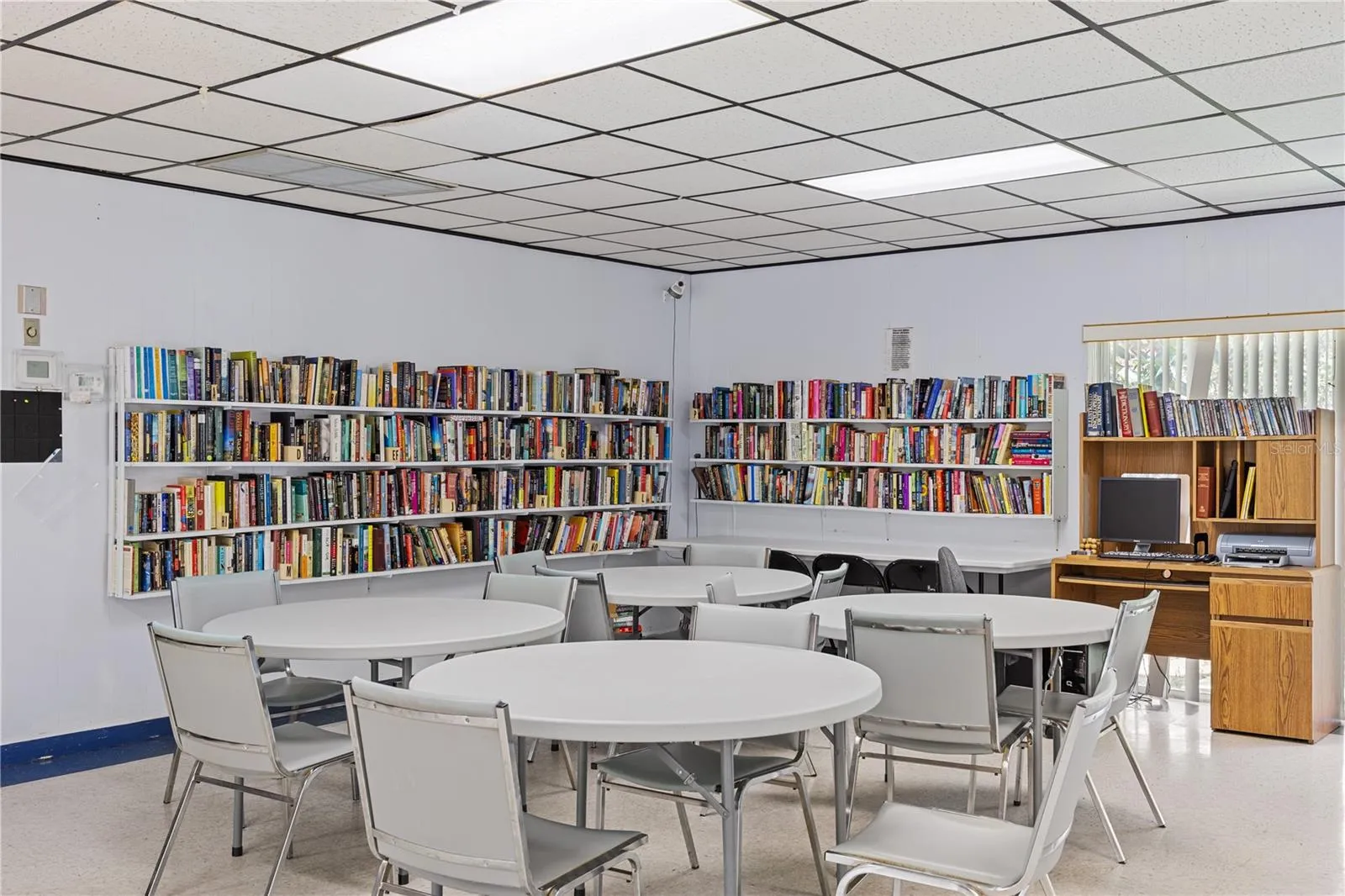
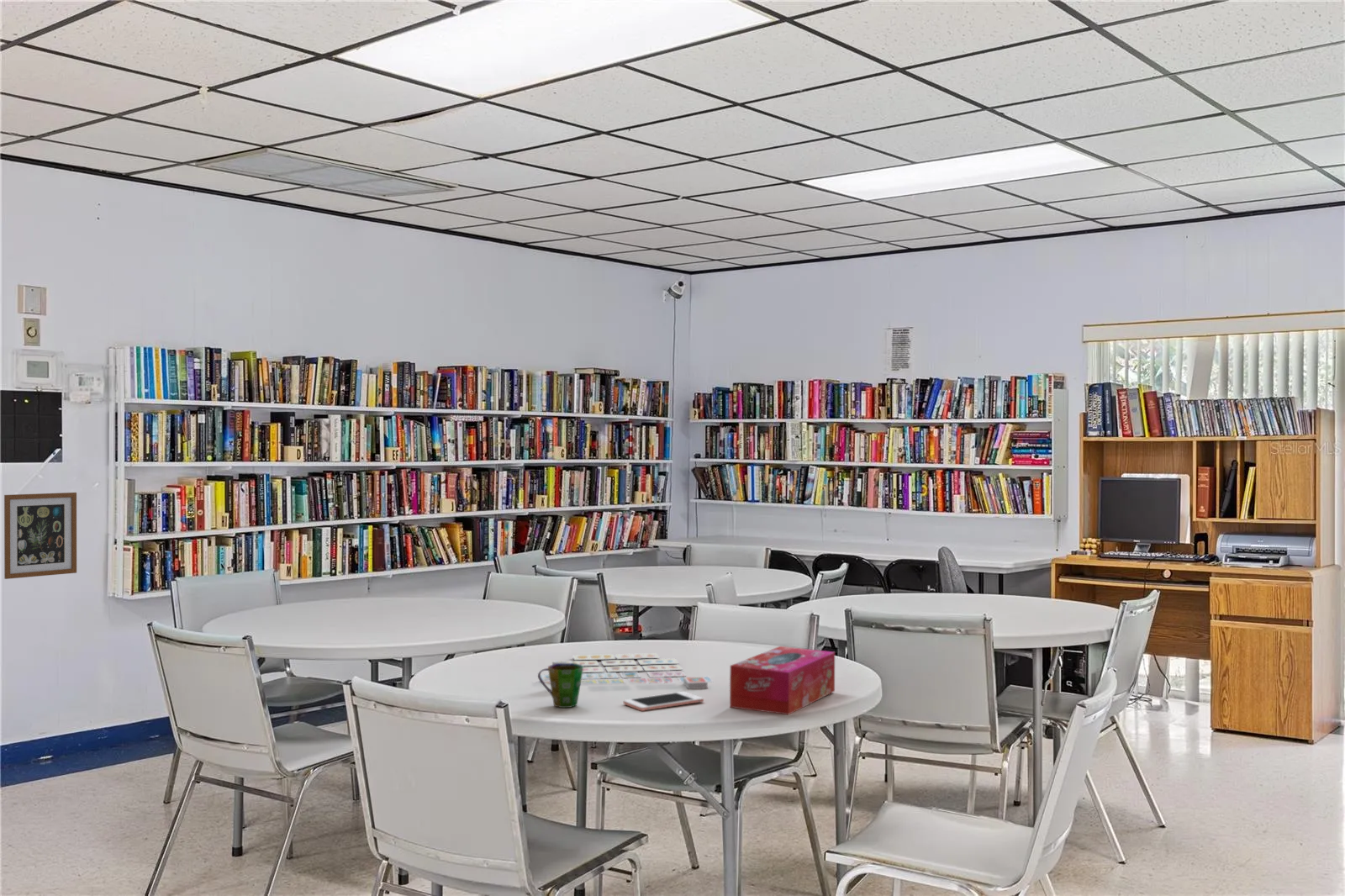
+ board game [536,652,715,690]
+ tissue box [729,646,836,715]
+ wall art [3,492,77,580]
+ cell phone [623,691,704,712]
+ cup [537,663,583,709]
